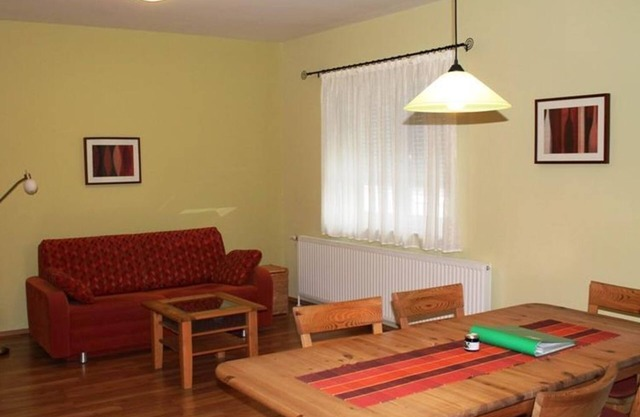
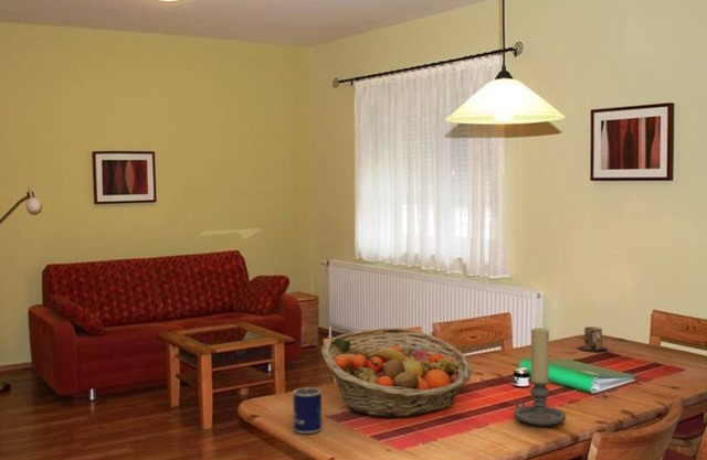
+ mug [577,325,609,353]
+ fruit basket [320,327,474,418]
+ candle holder [513,327,567,427]
+ mug [292,386,323,435]
